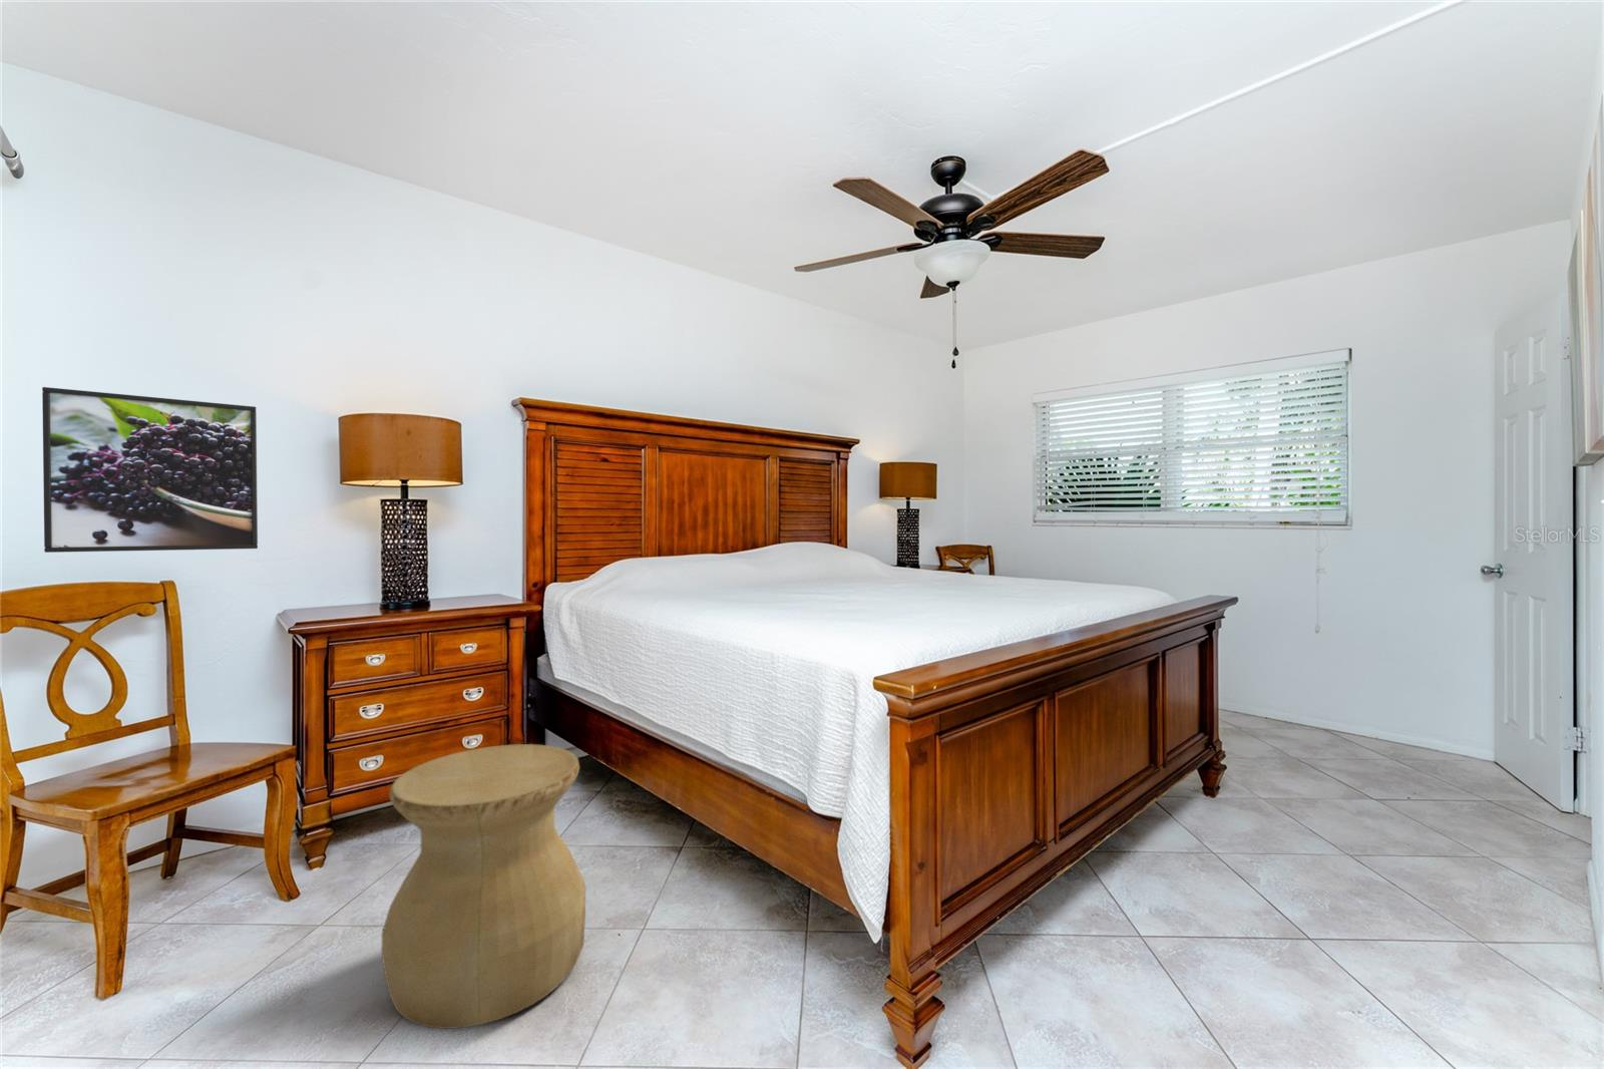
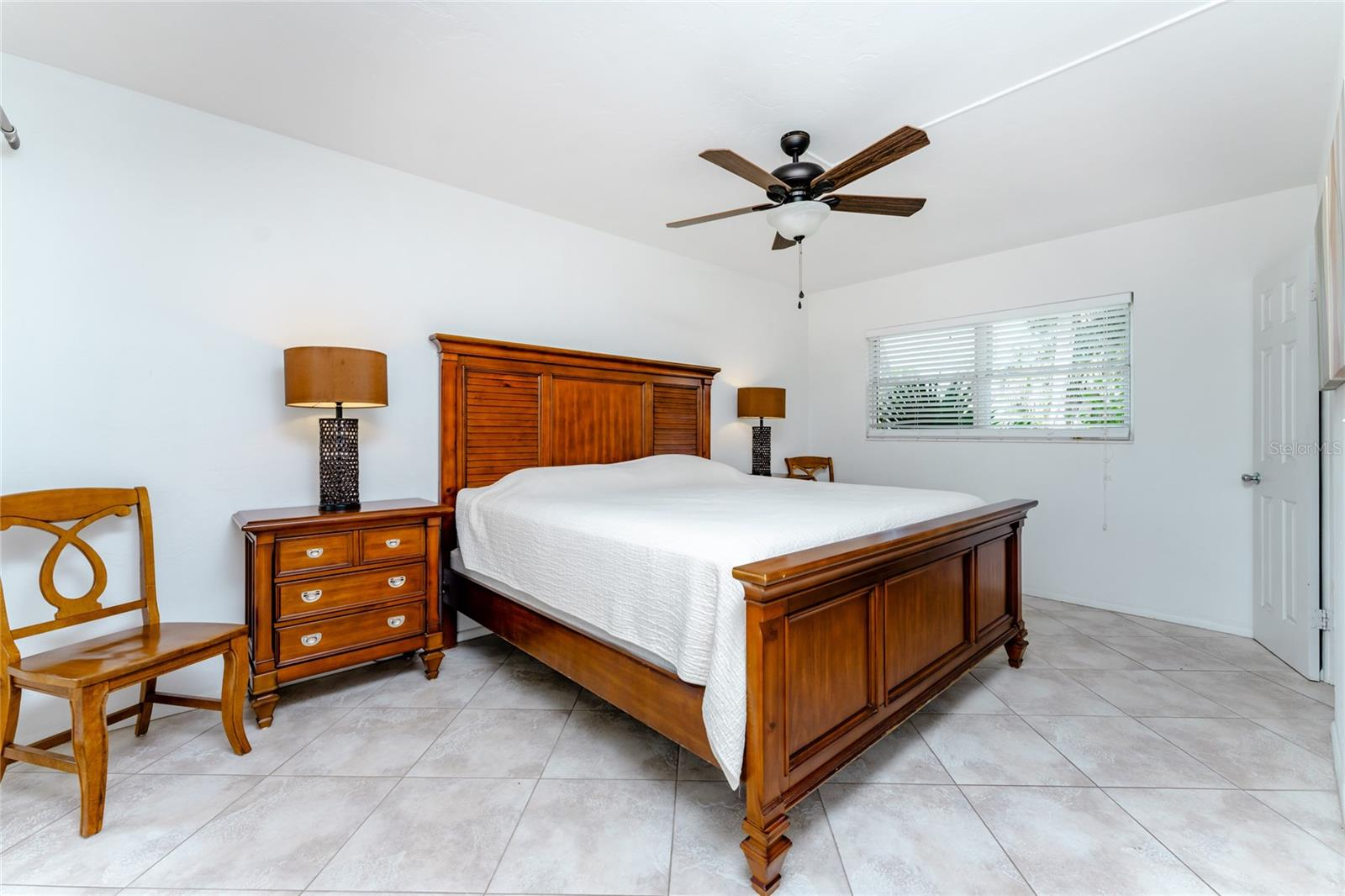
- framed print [41,387,259,554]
- side table [380,743,587,1030]
